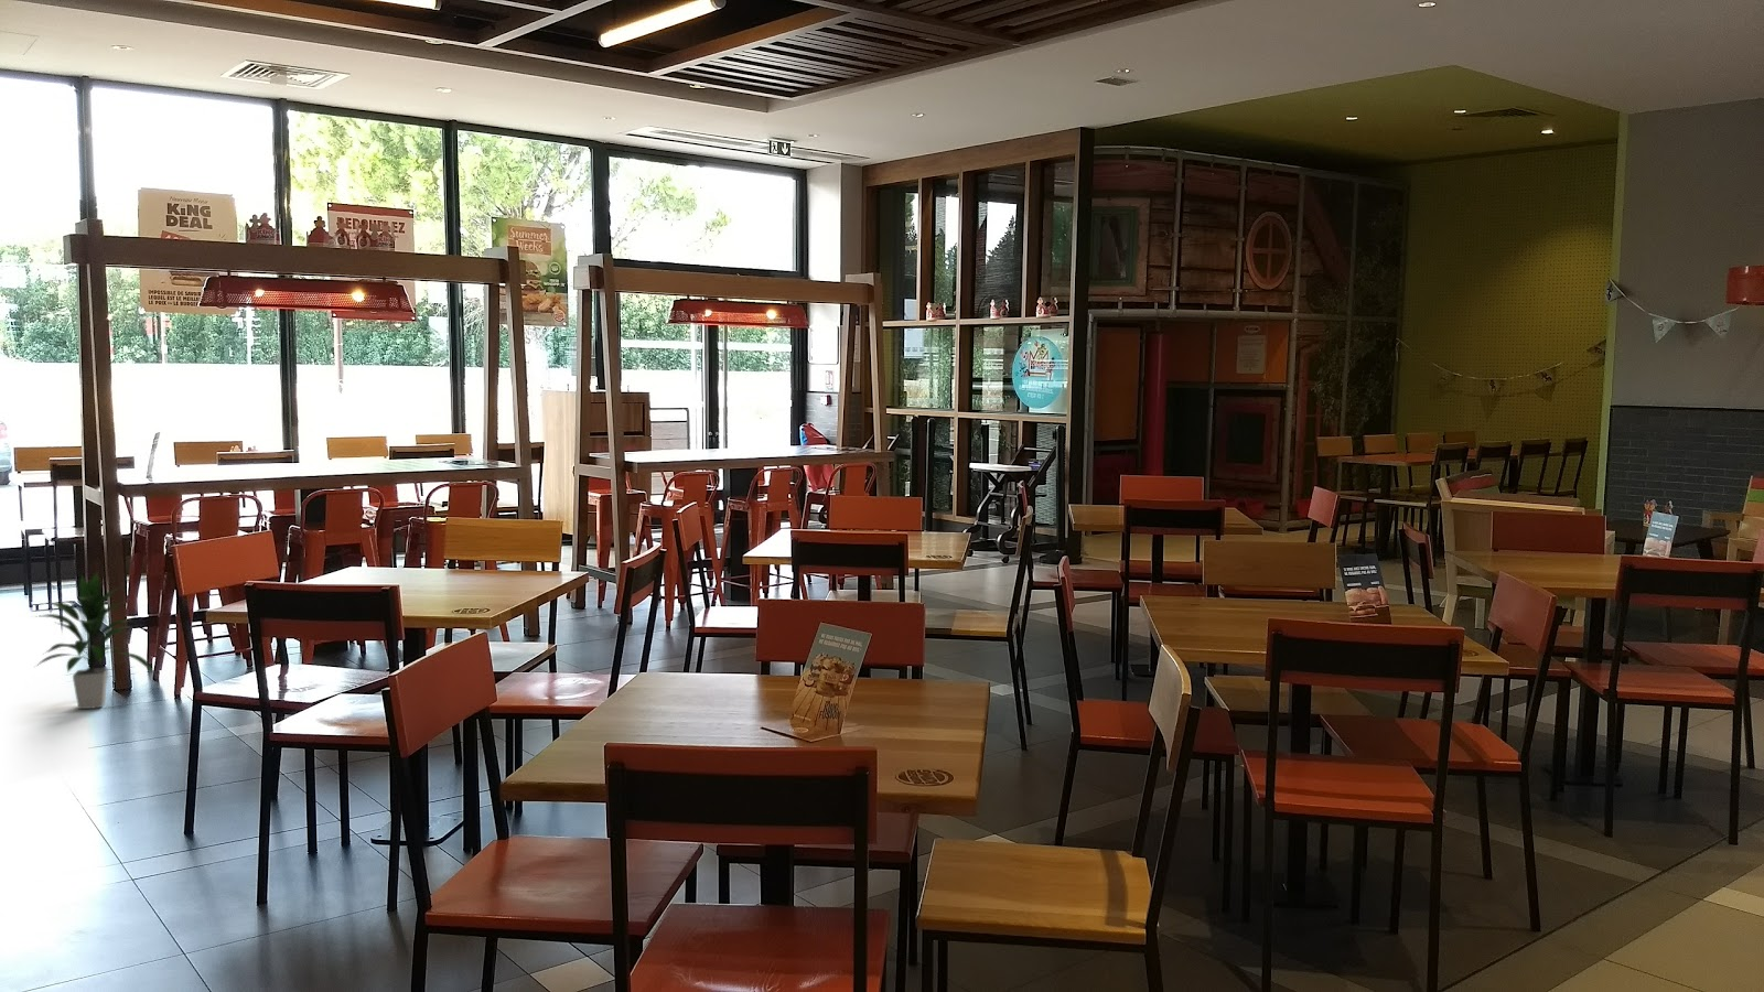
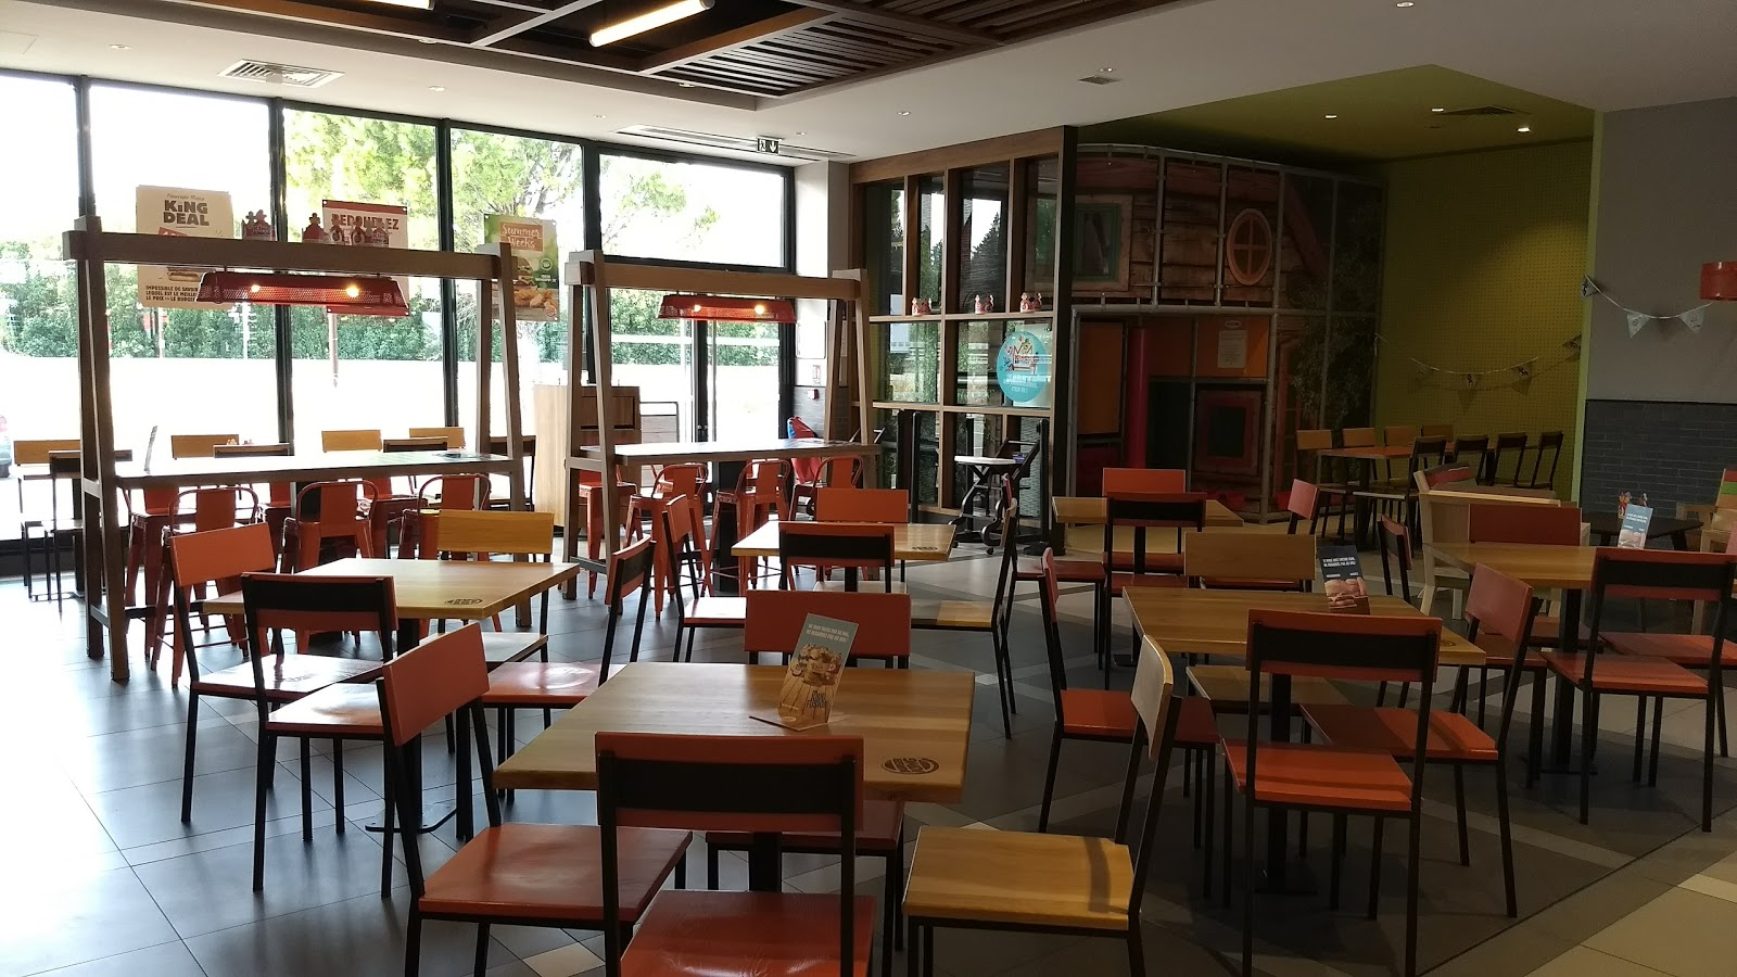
- indoor plant [30,572,156,710]
